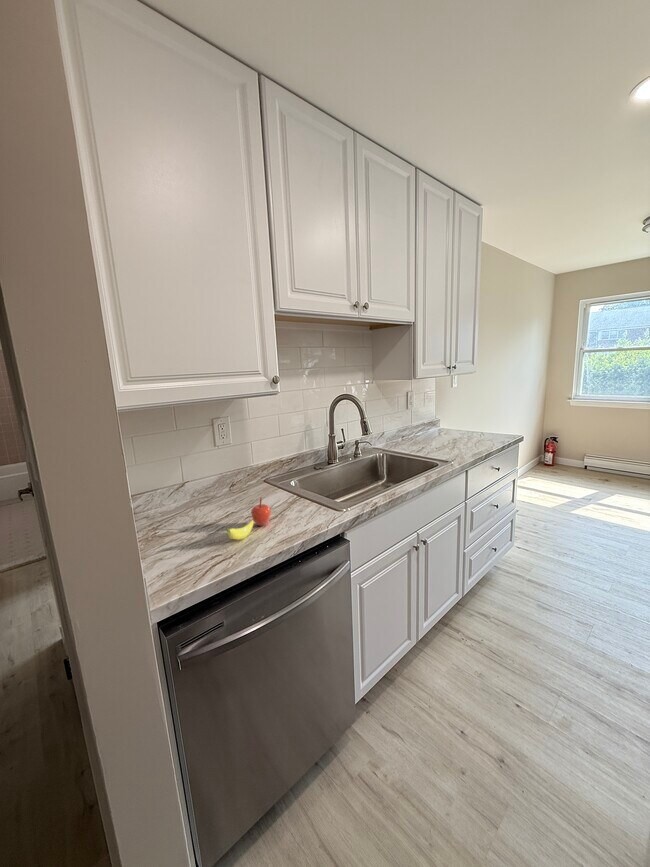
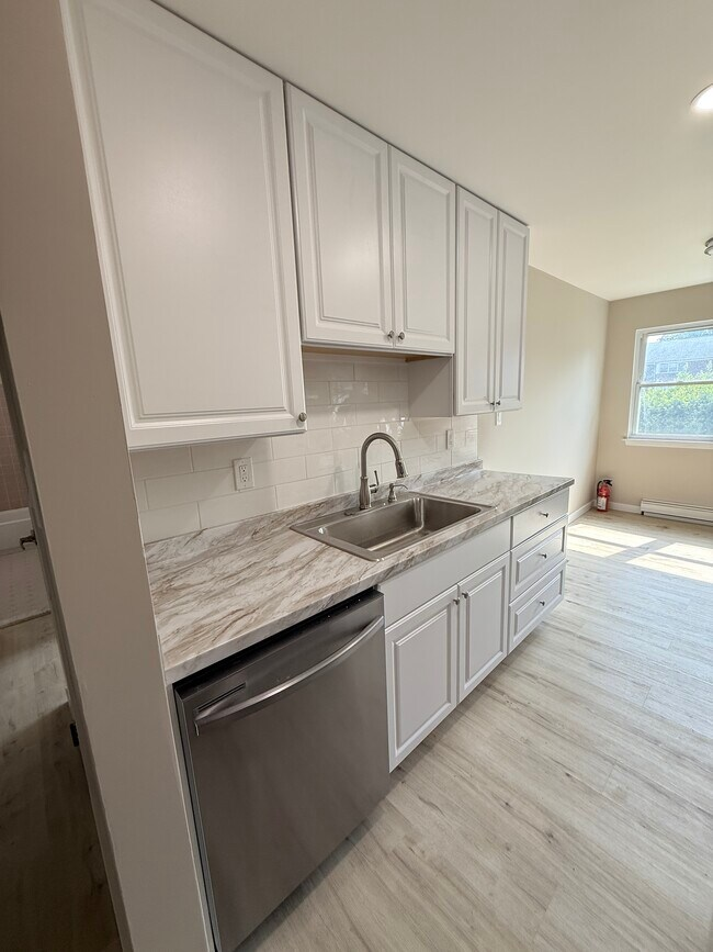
- fruit [225,496,272,541]
